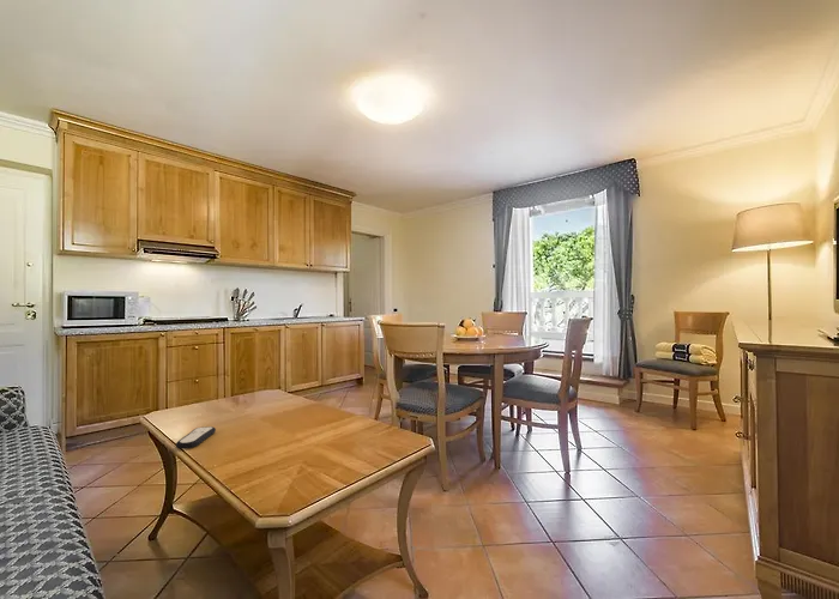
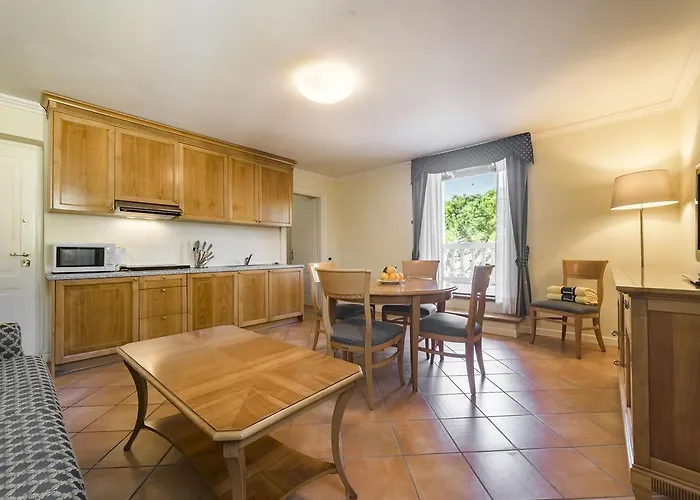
- remote control [175,425,217,450]
